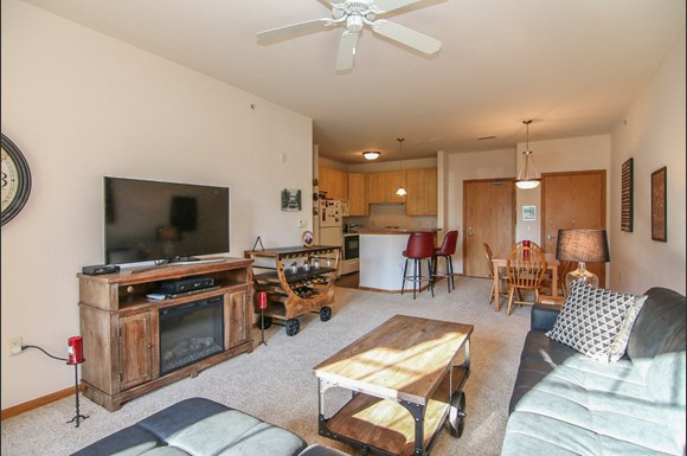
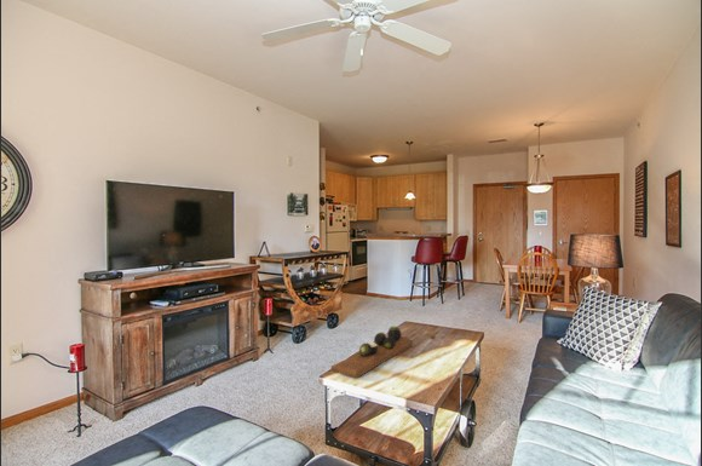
+ decorative tray [330,324,414,379]
